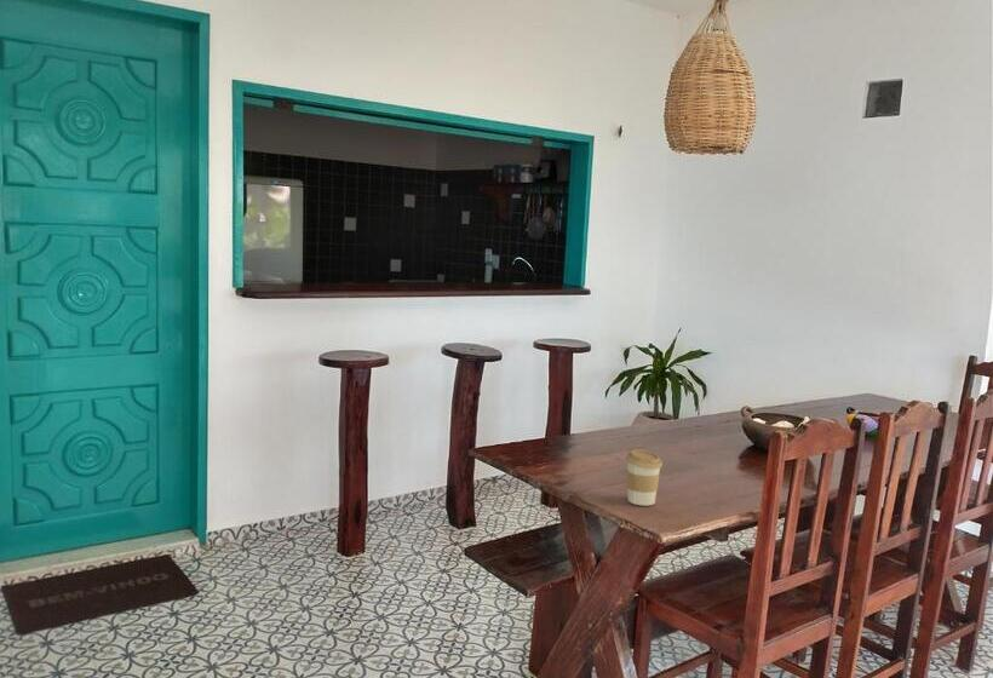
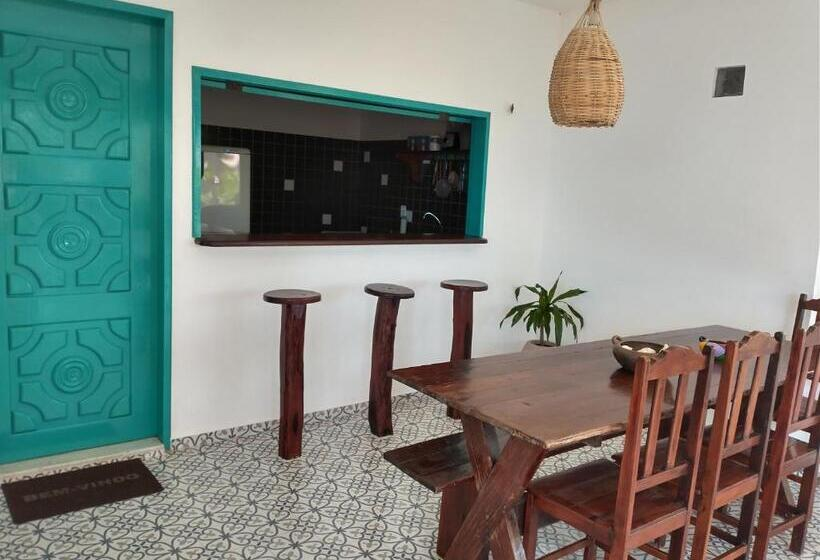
- coffee cup [625,449,664,507]
